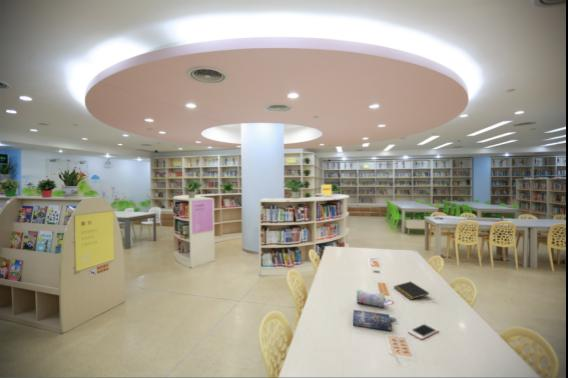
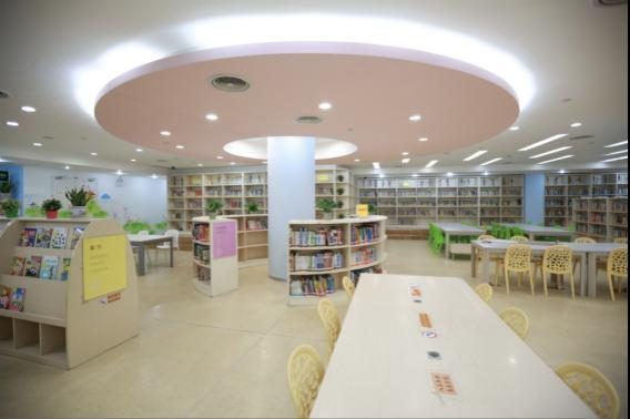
- pencil case [355,289,387,308]
- book [352,309,393,332]
- notepad [393,281,430,301]
- cell phone [407,322,440,341]
